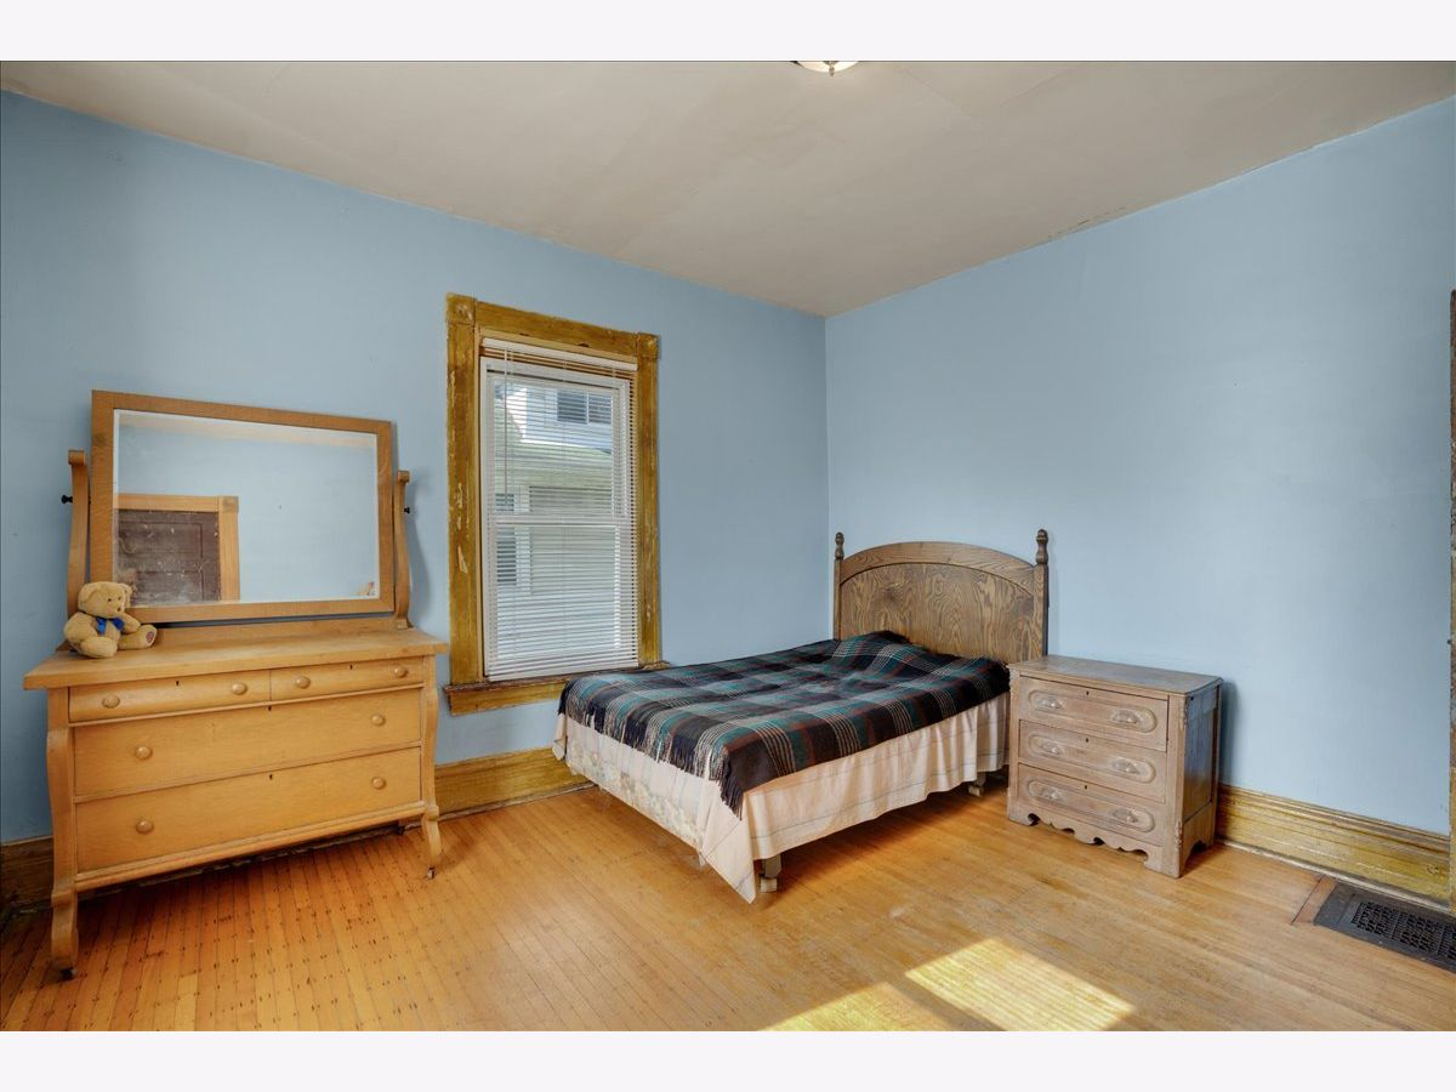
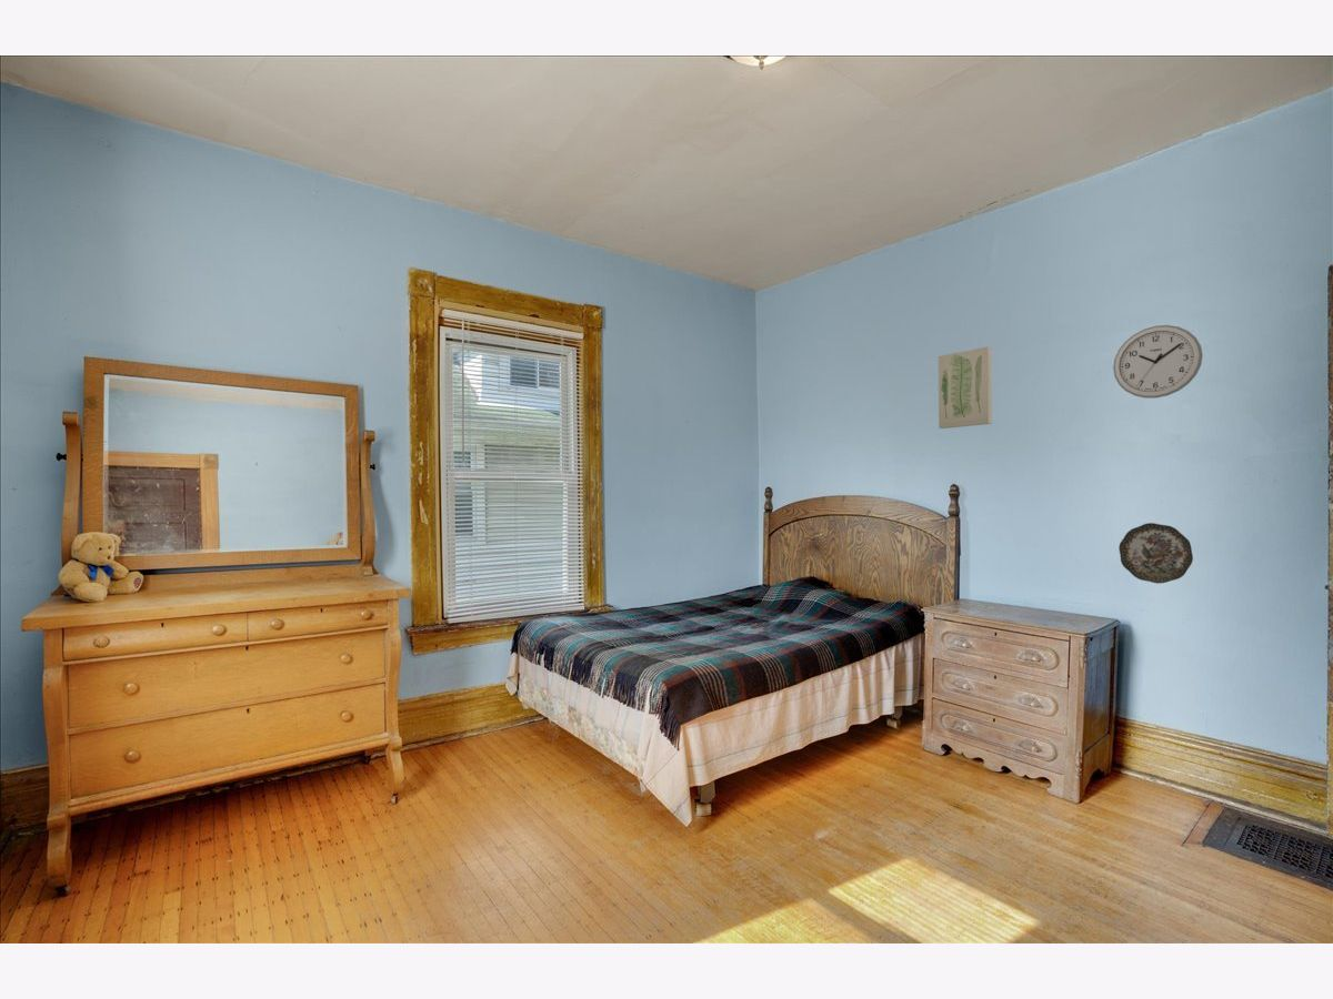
+ wall clock [1112,324,1204,400]
+ wall art [938,345,993,430]
+ decorative plate [1117,522,1194,585]
